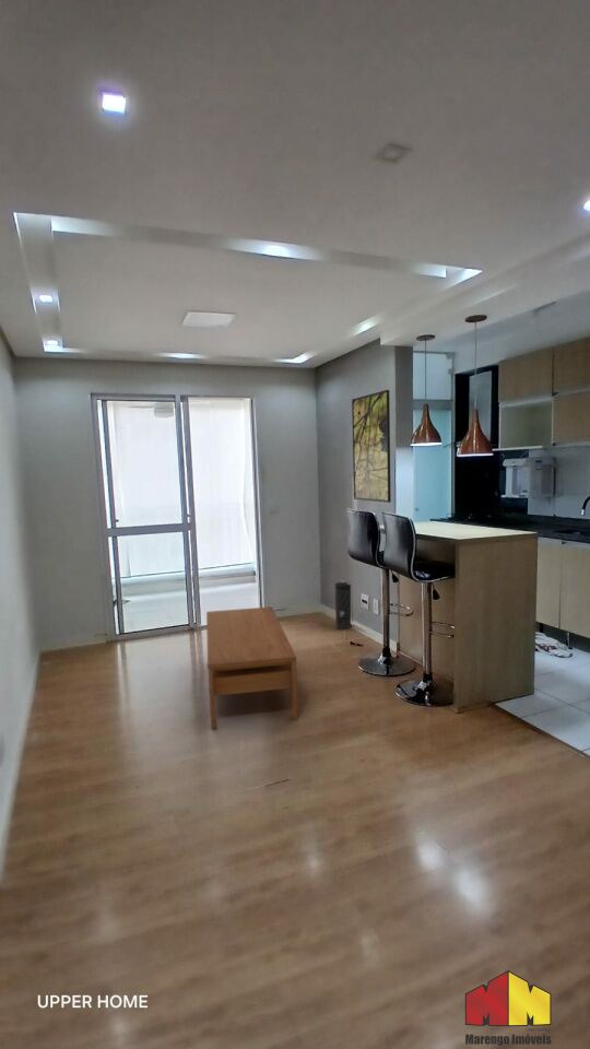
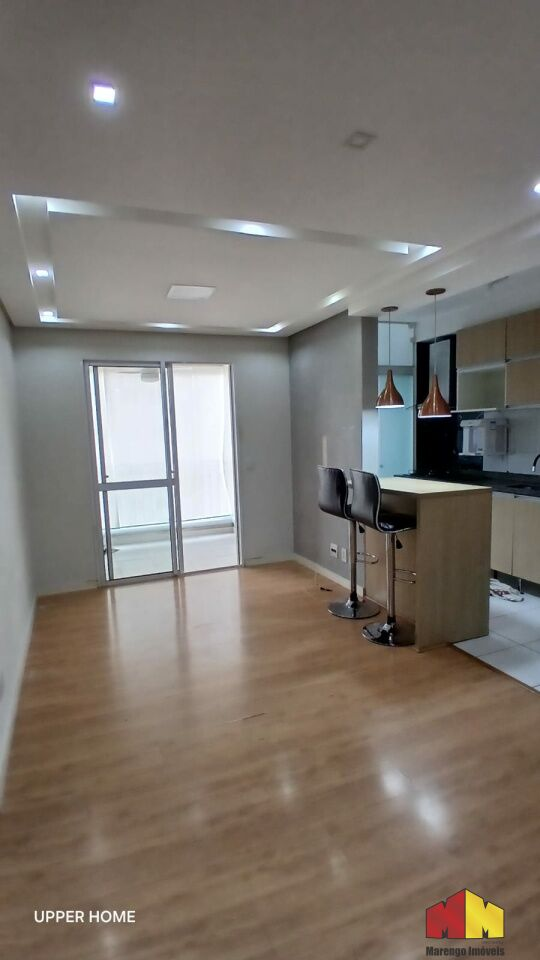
- coffee table [205,605,299,731]
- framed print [351,389,392,504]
- canister [334,580,354,632]
